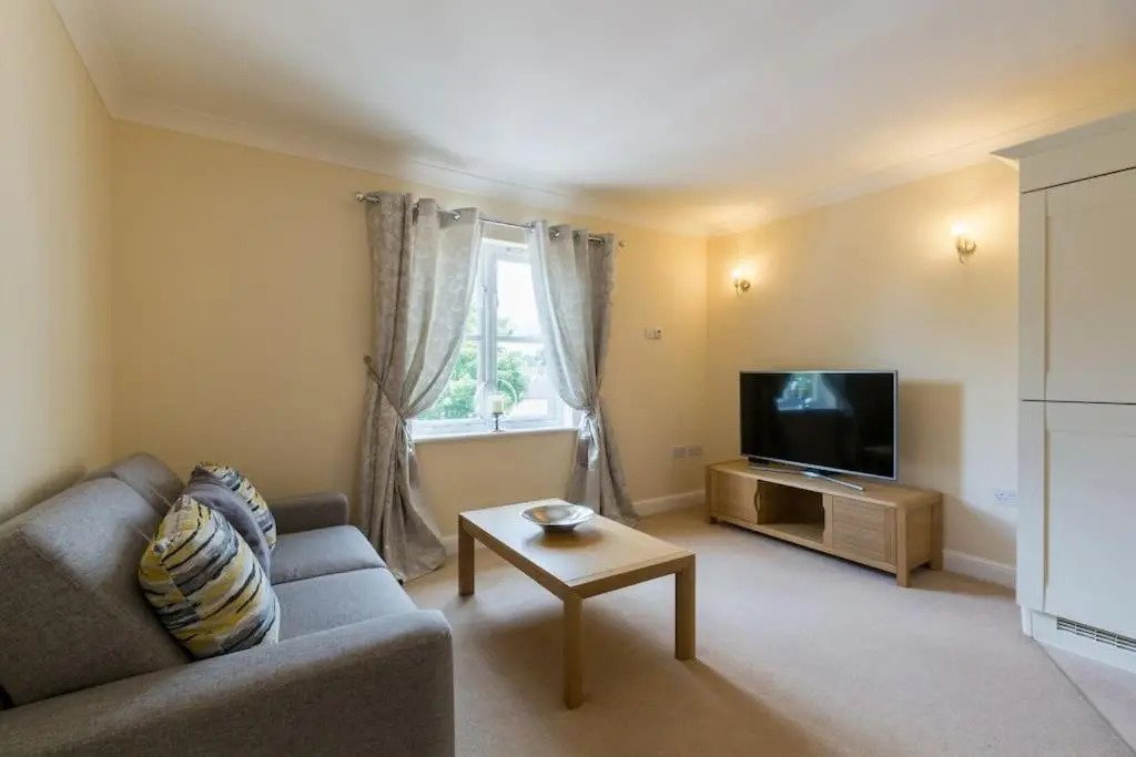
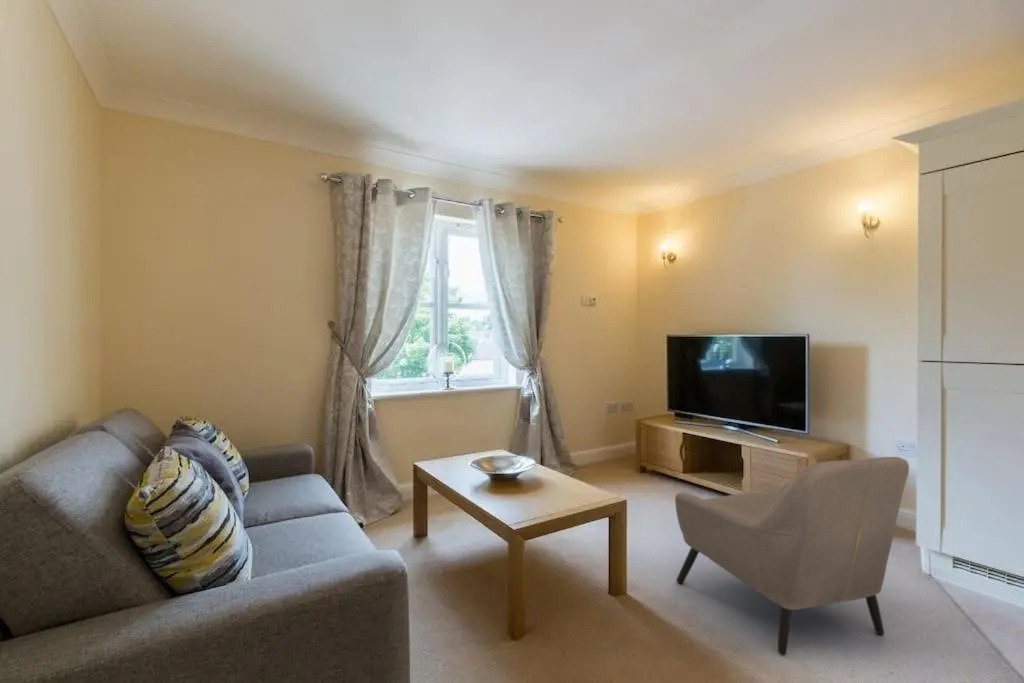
+ armchair [674,456,910,656]
